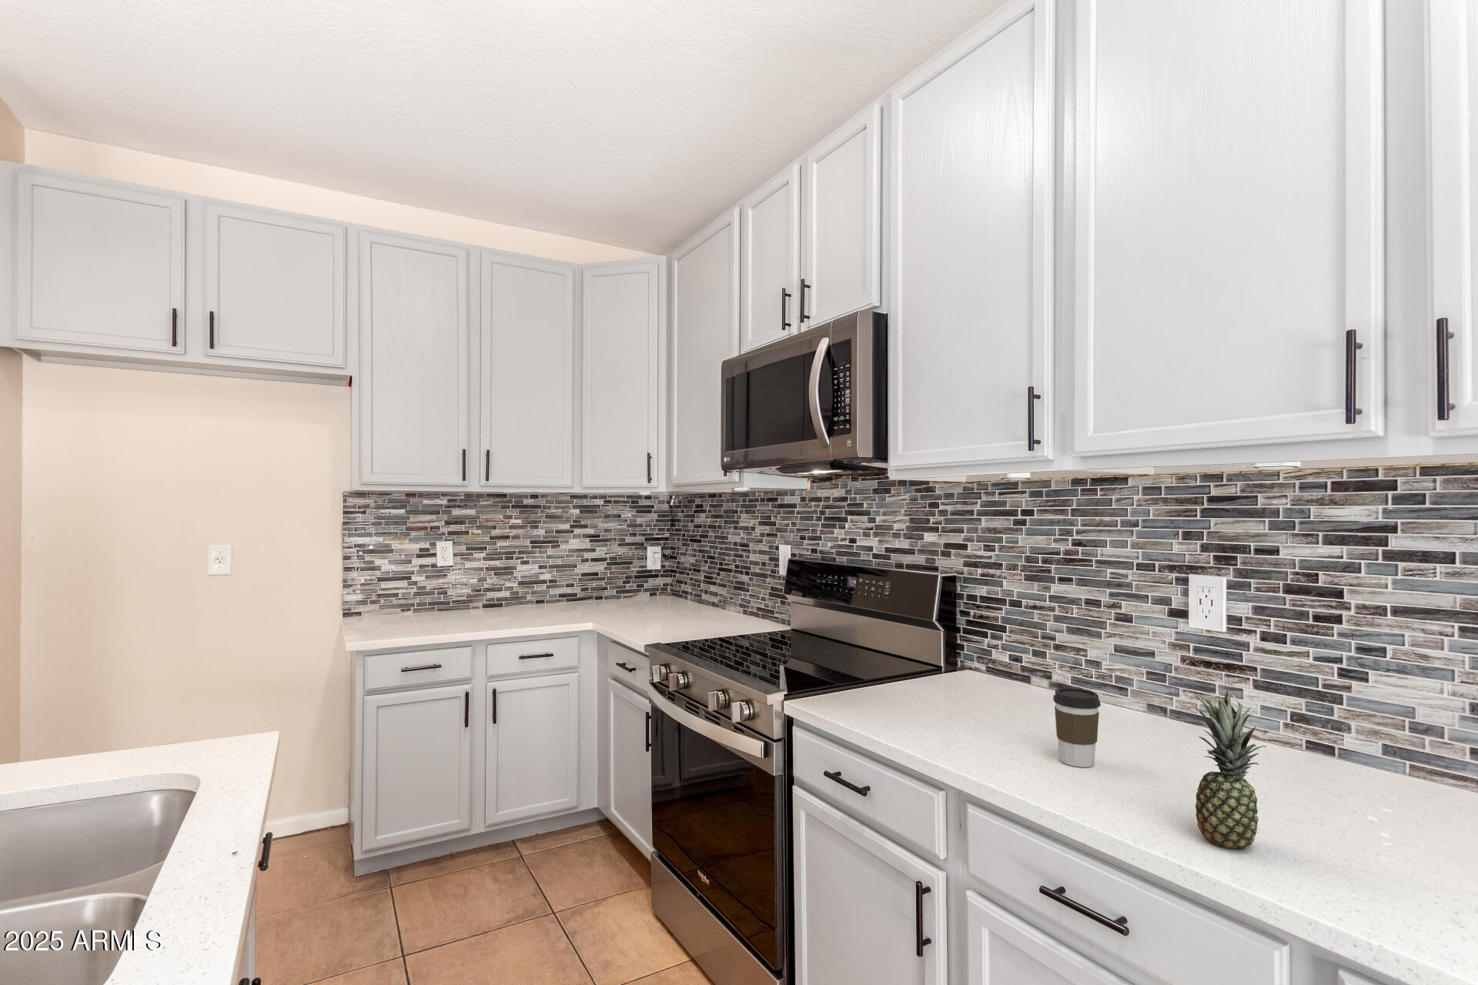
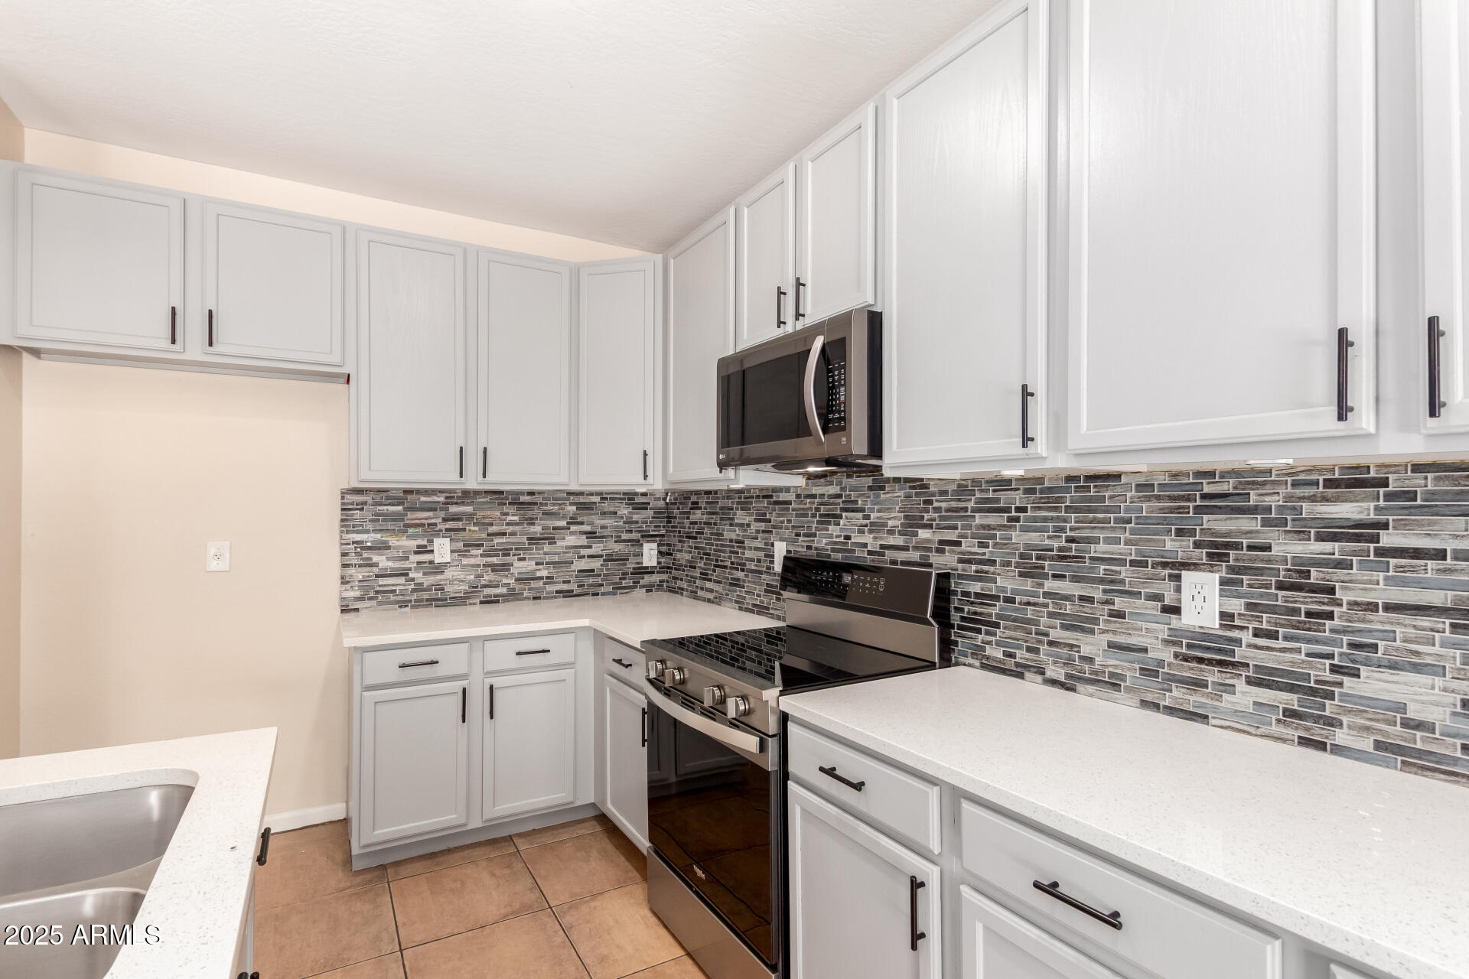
- coffee cup [1052,687,1102,768]
- fruit [1191,688,1267,850]
